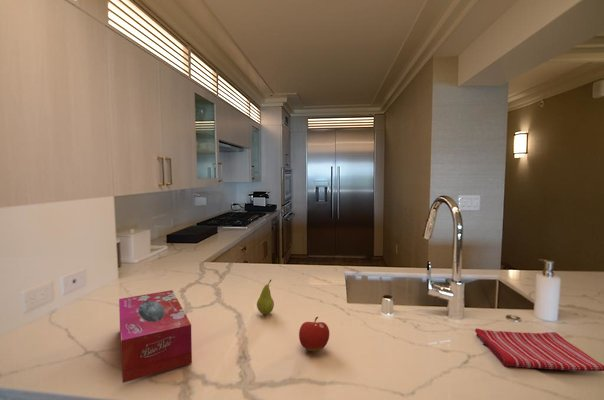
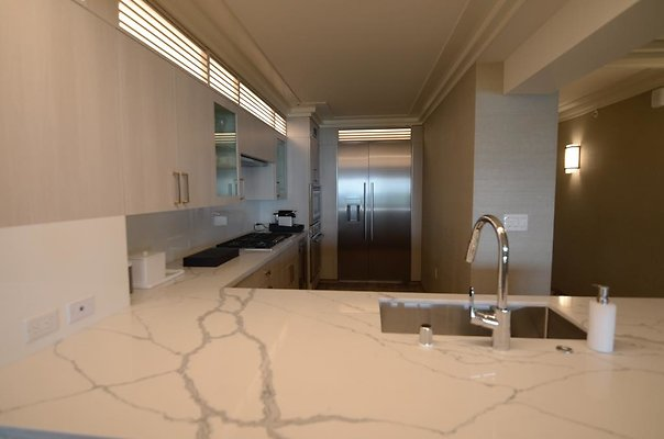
- dish towel [474,328,604,372]
- tissue box [118,289,193,384]
- fruit [298,316,330,352]
- fruit [256,279,275,316]
